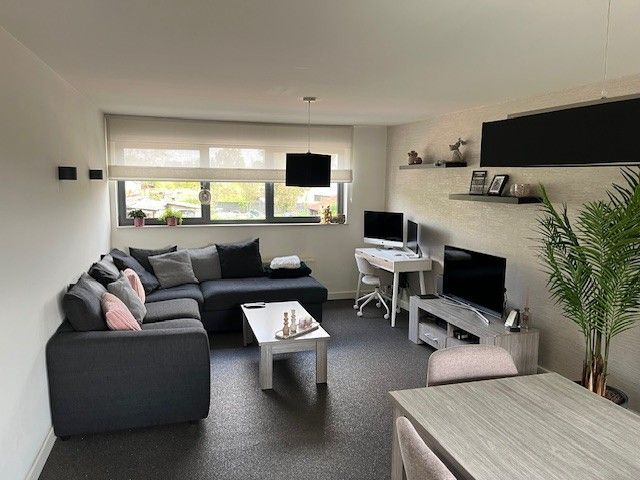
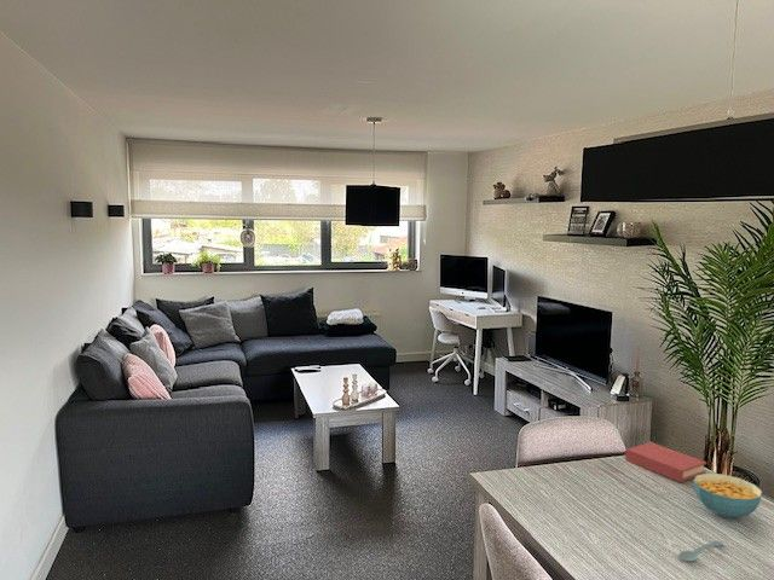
+ book [624,441,707,483]
+ spoon [677,540,724,562]
+ cereal bowl [692,472,763,520]
